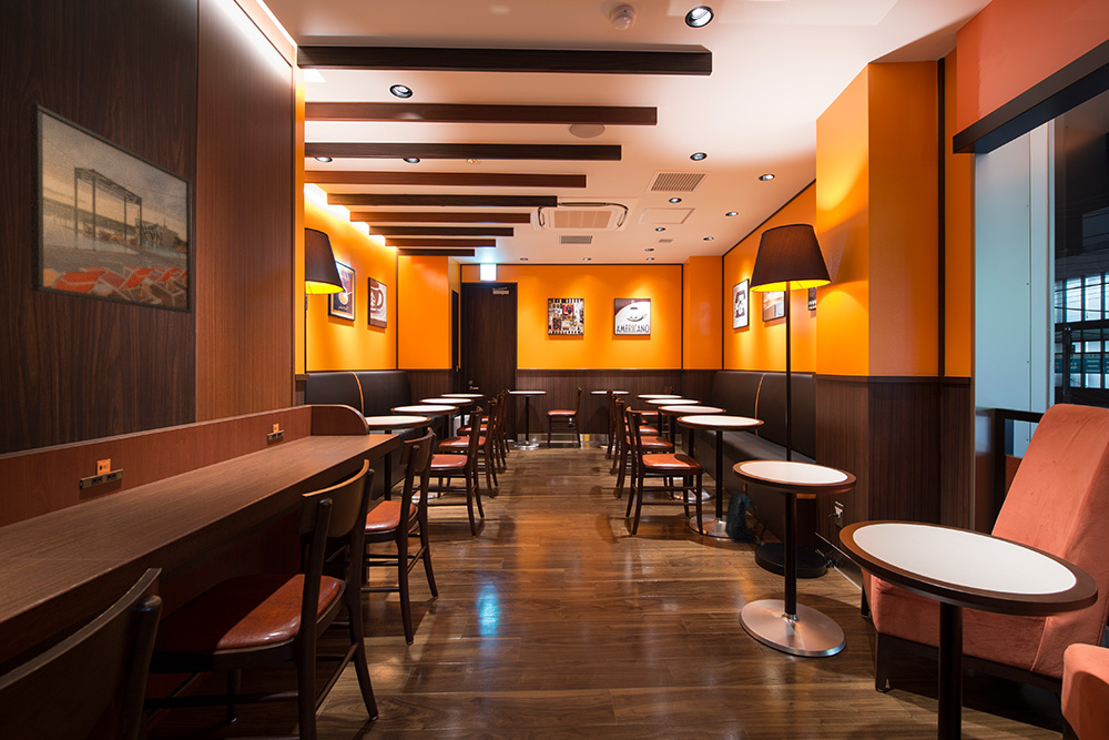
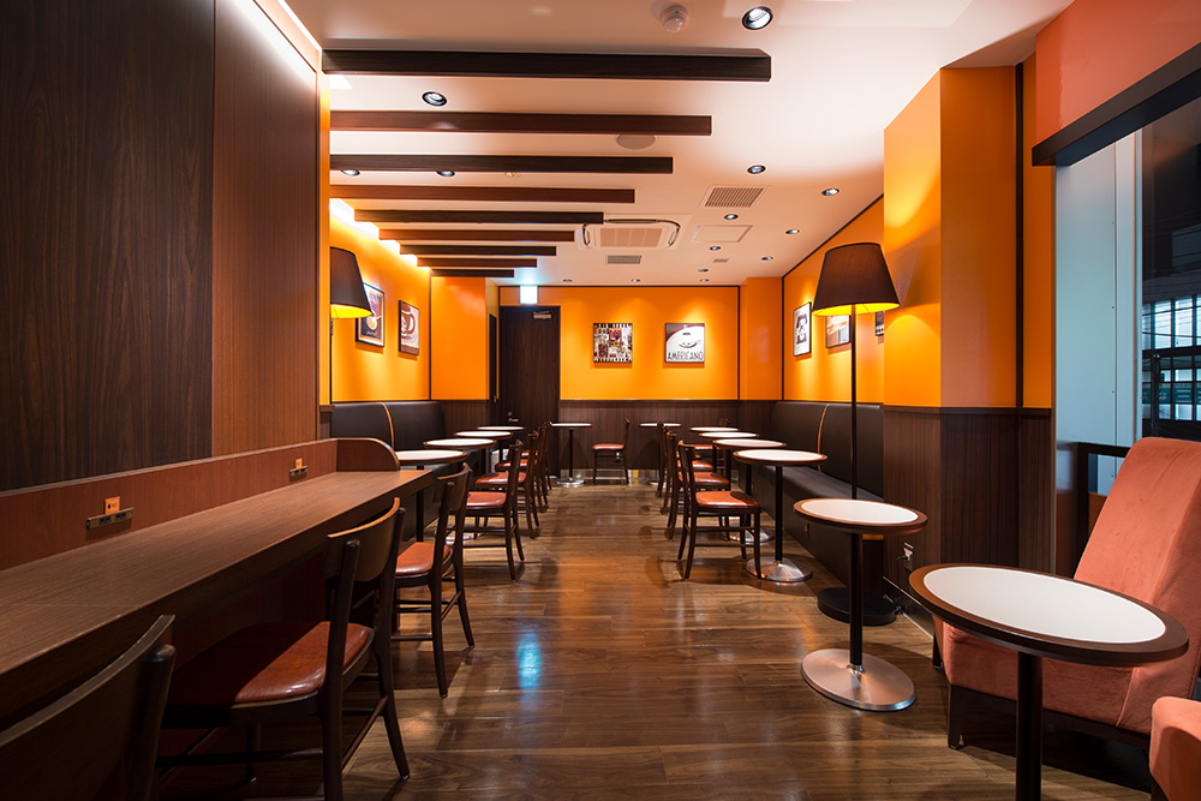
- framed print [29,102,193,315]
- backpack [723,490,769,546]
